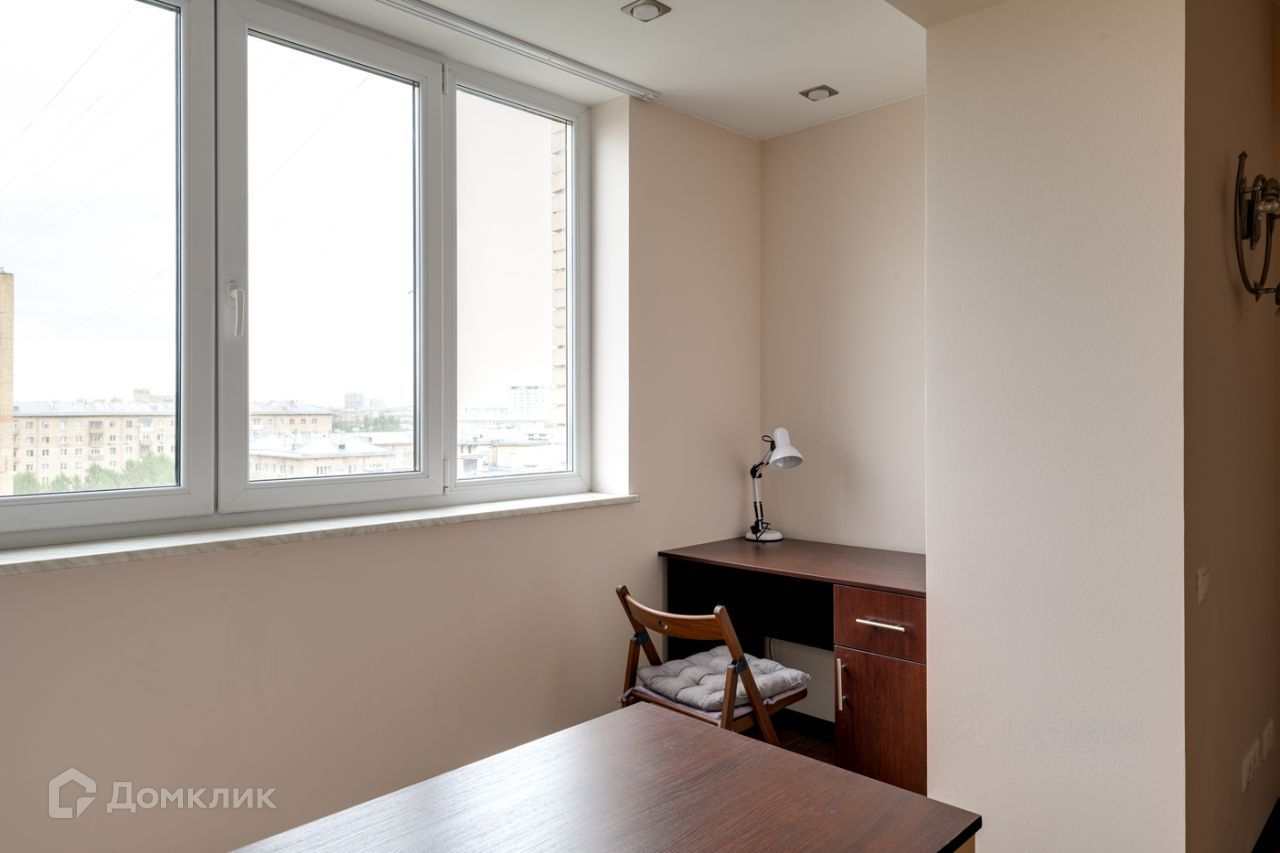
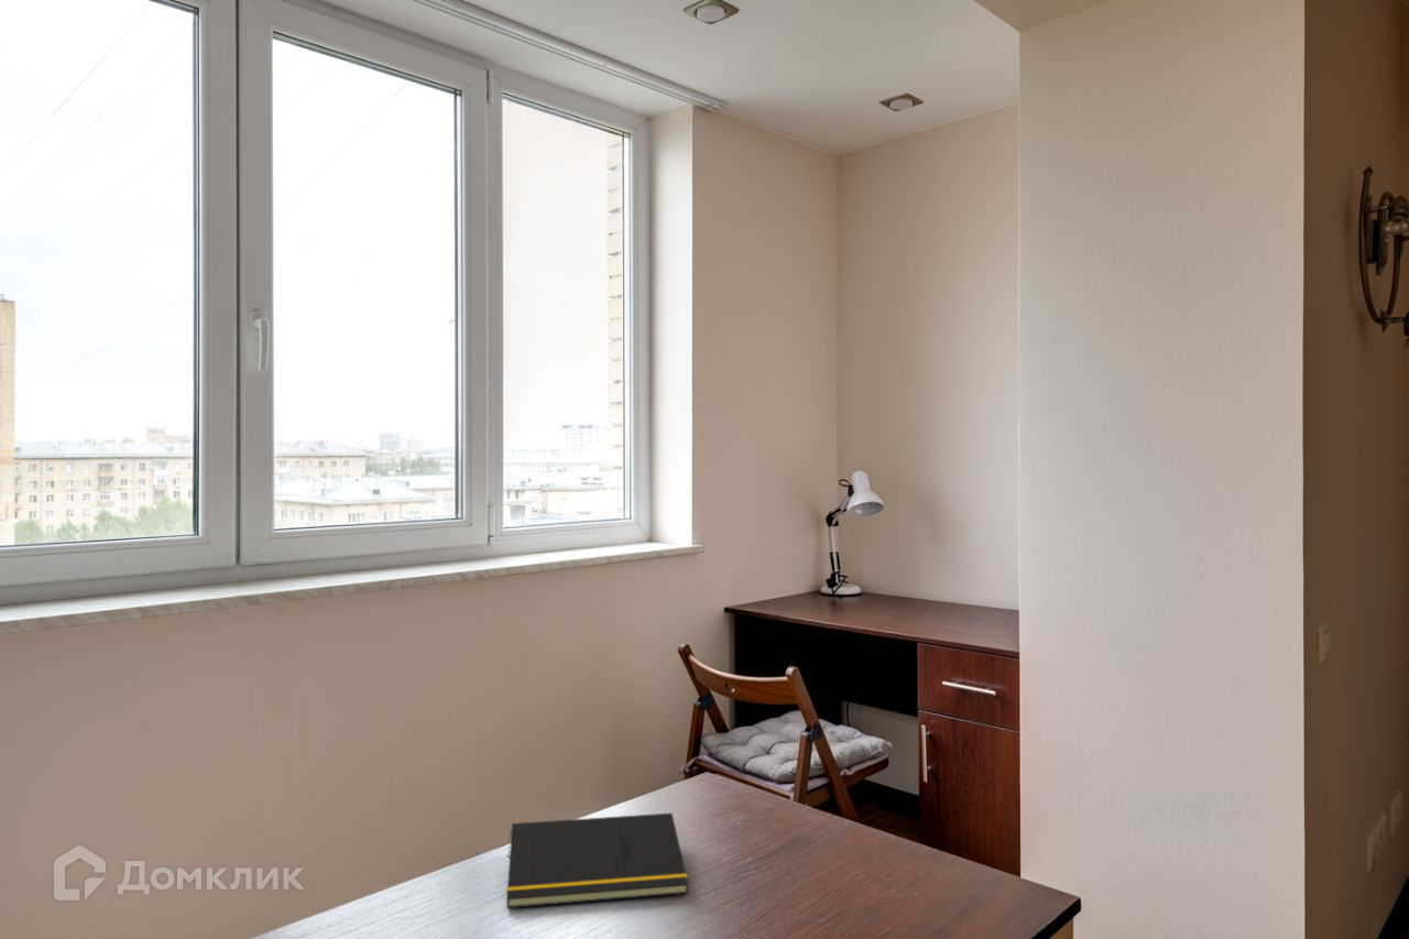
+ notepad [505,812,689,909]
